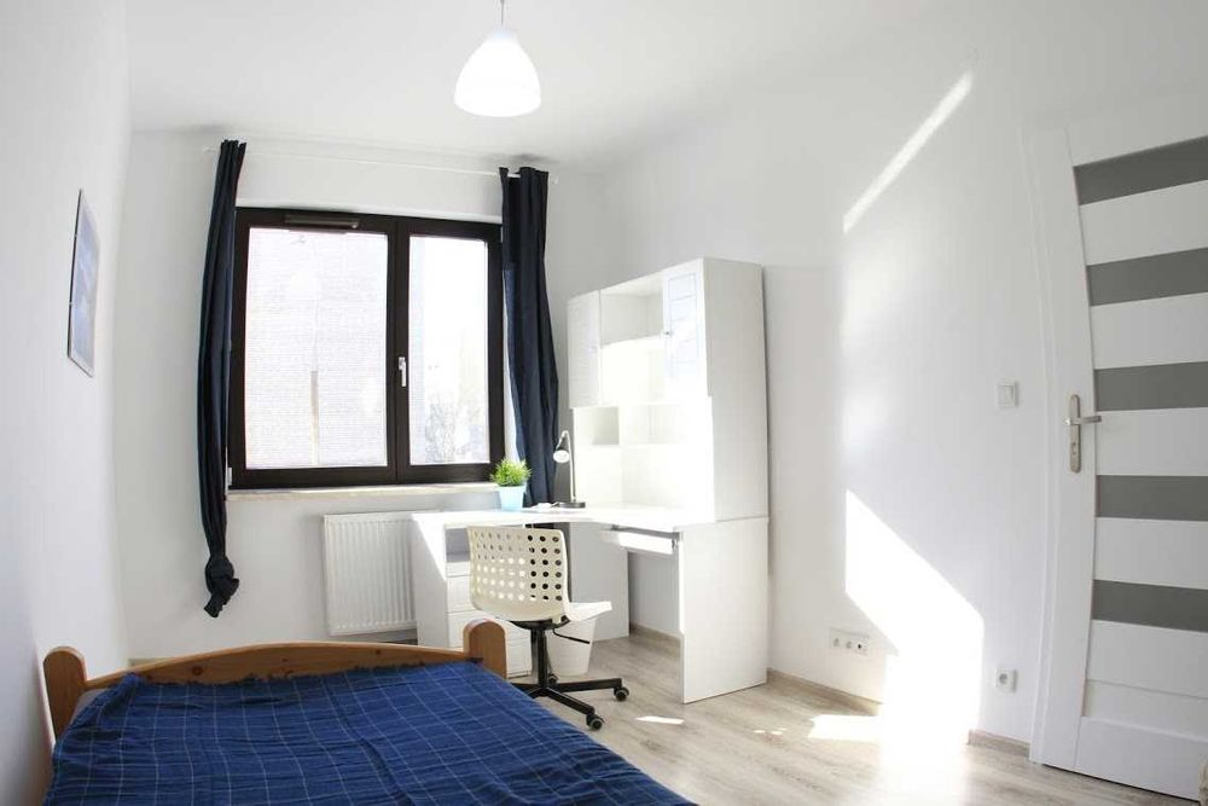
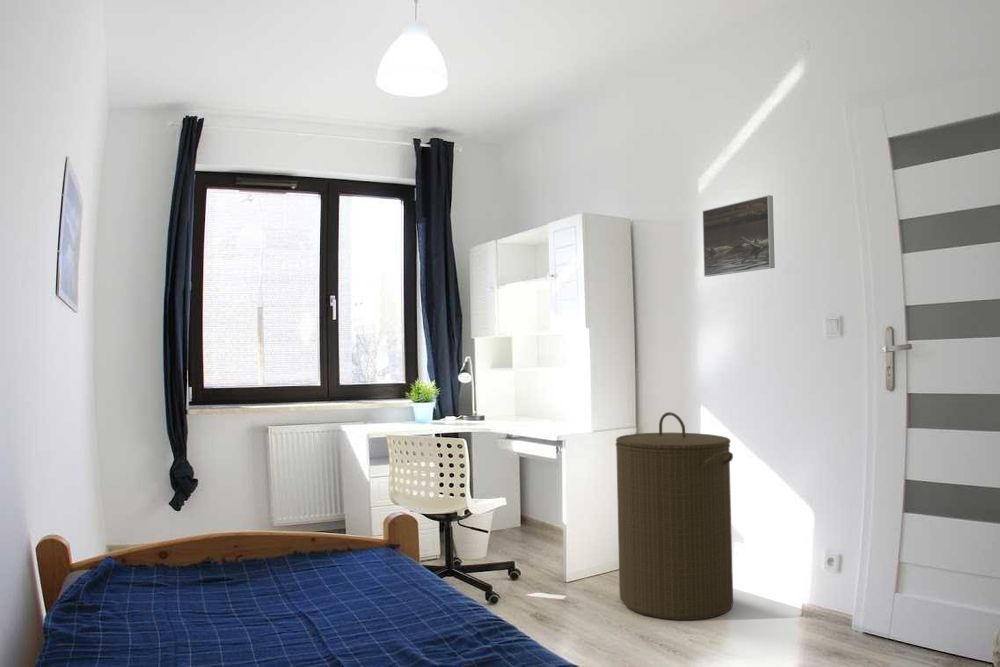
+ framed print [702,194,776,278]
+ laundry hamper [615,411,734,621]
